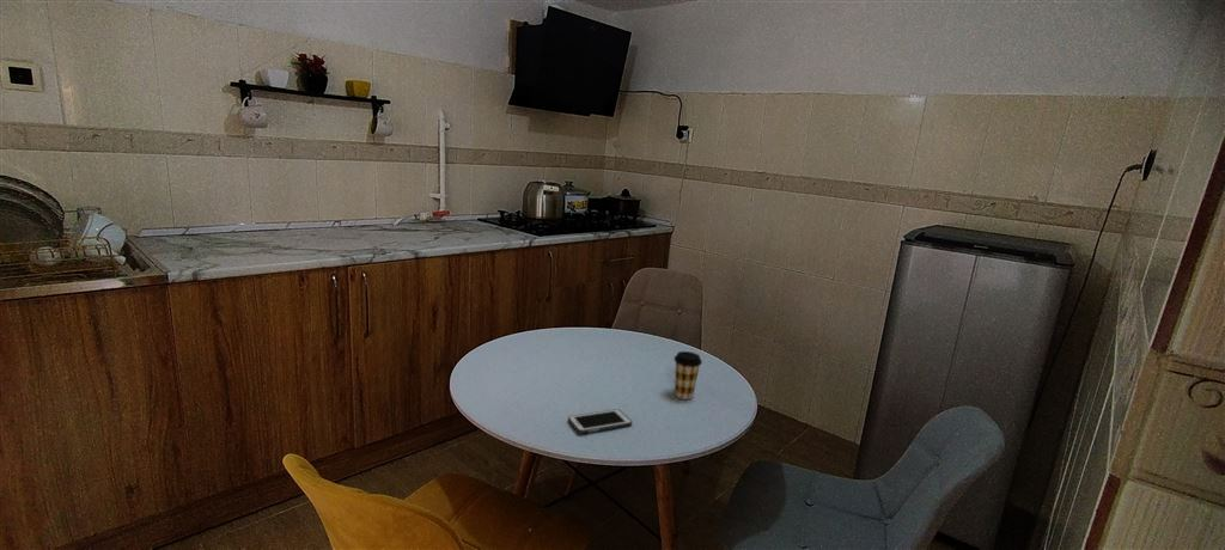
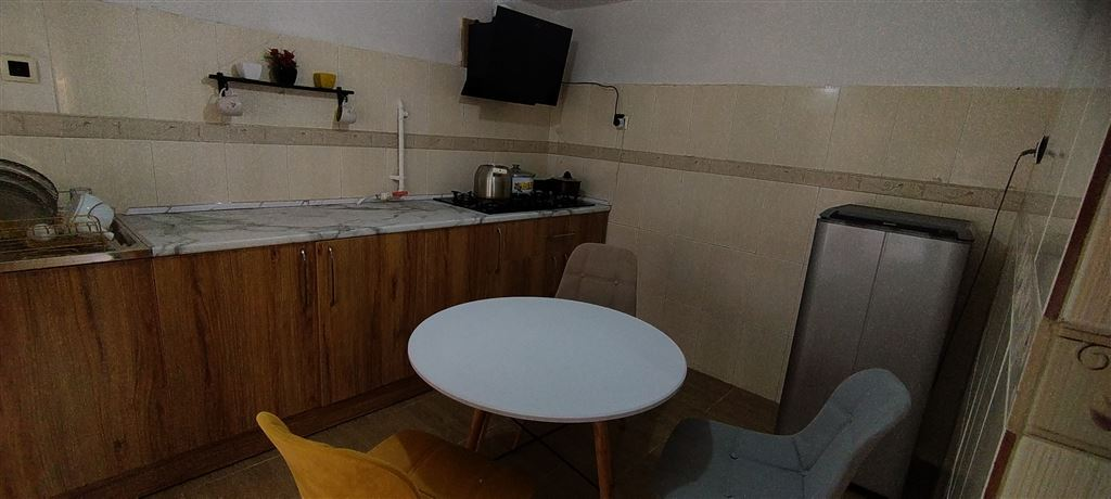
- cell phone [567,408,633,434]
- coffee cup [672,350,703,401]
